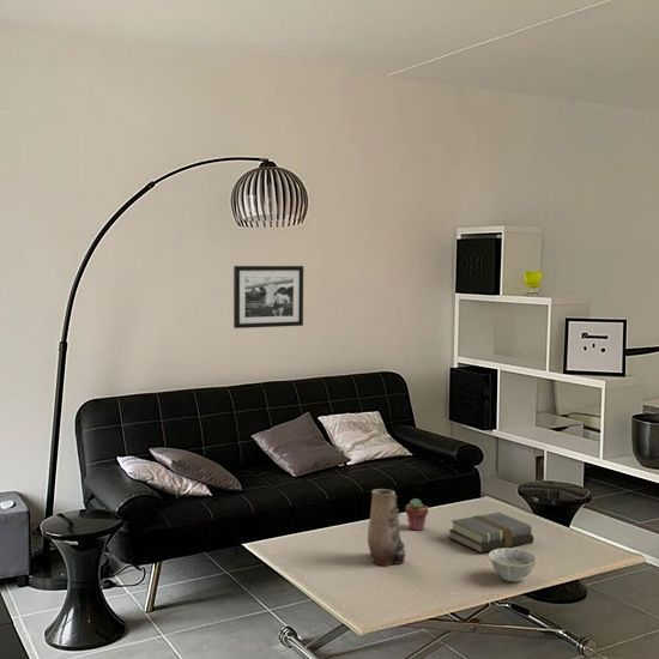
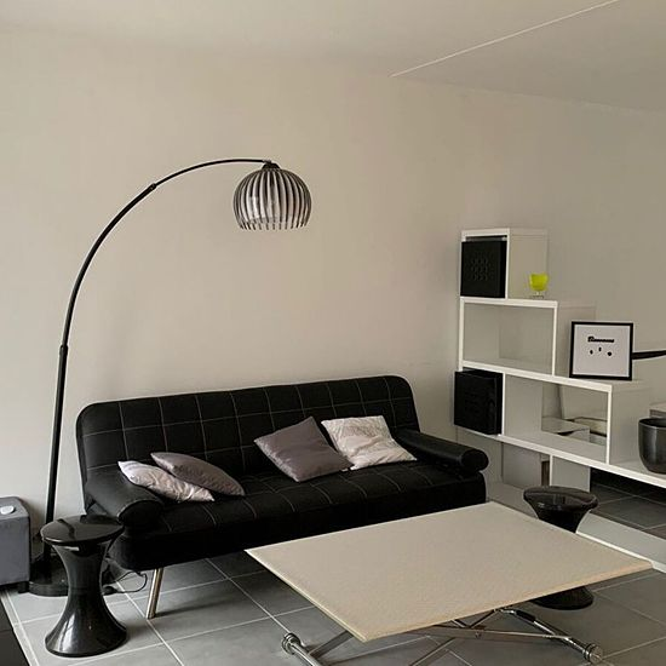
- vase [367,488,406,567]
- bowl [488,548,538,582]
- potted succulent [404,497,429,532]
- book [447,512,534,554]
- picture frame [232,265,304,330]
